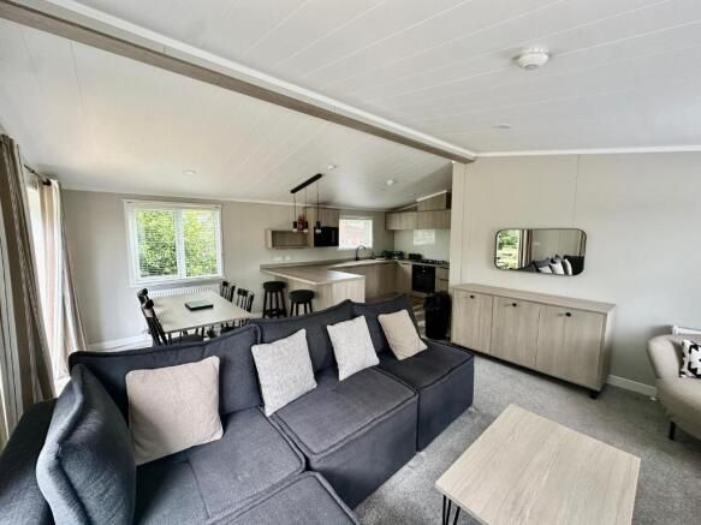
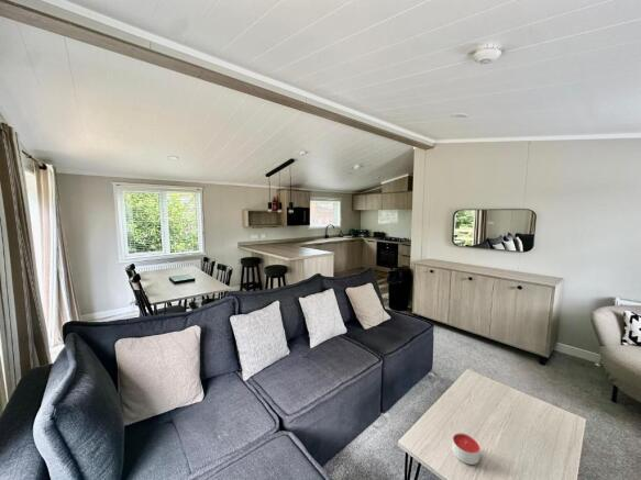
+ candle [451,432,482,466]
